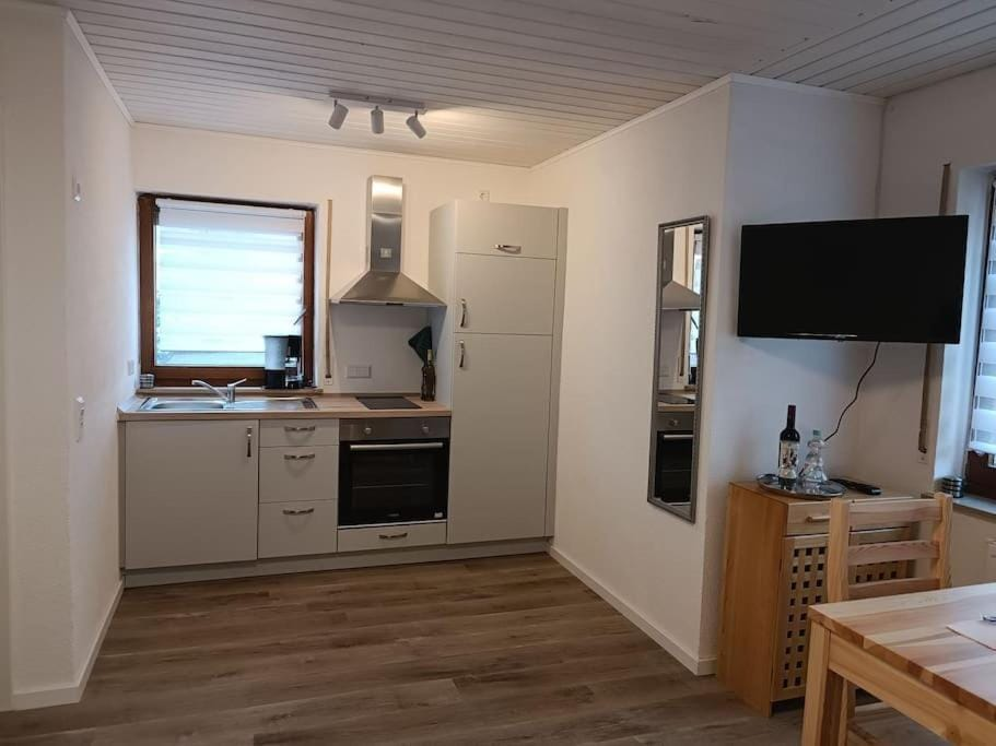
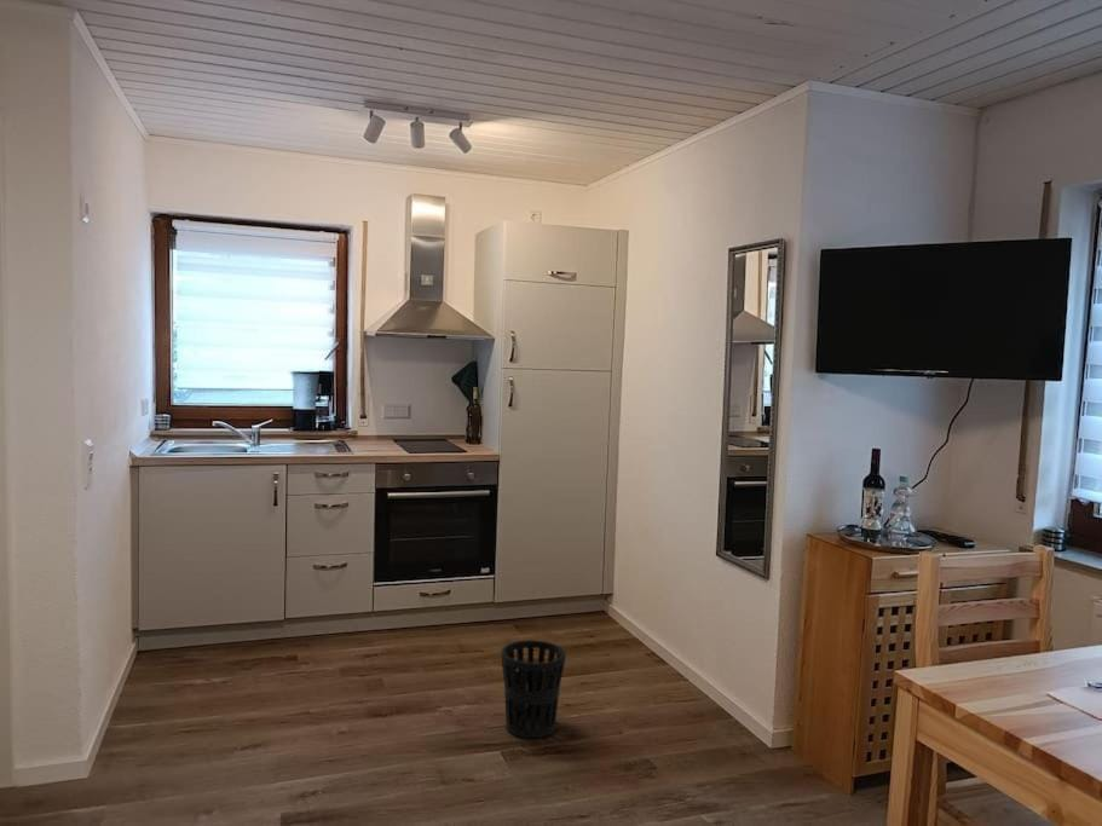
+ wastebasket [500,639,567,739]
